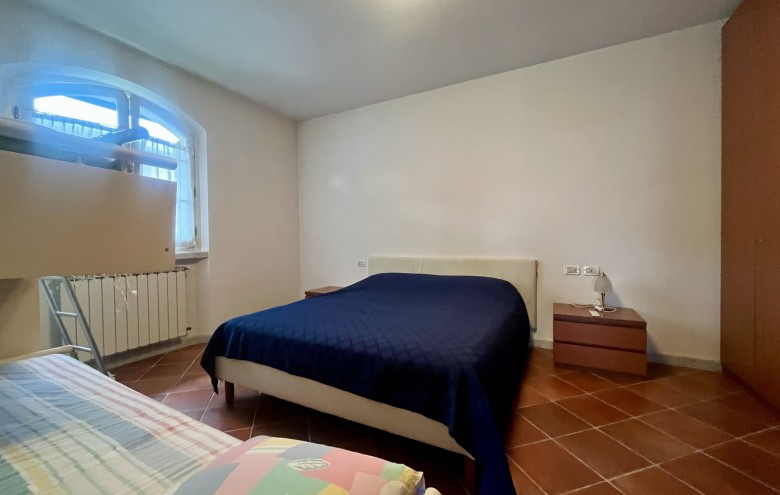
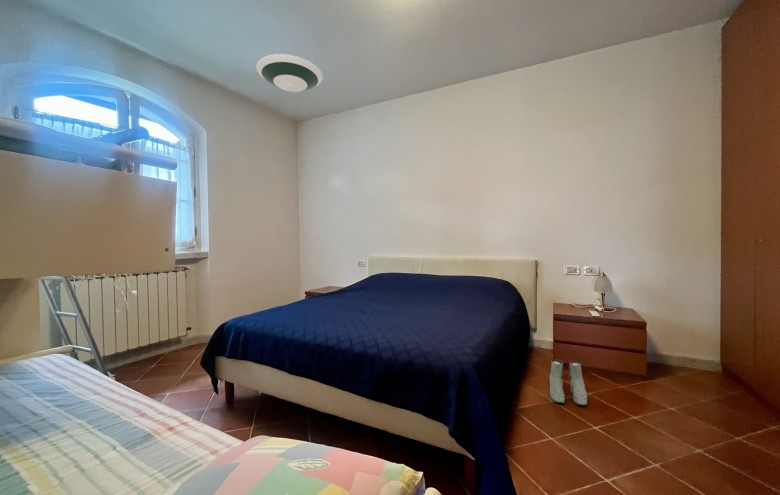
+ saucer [255,53,324,93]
+ boots [549,359,588,406]
